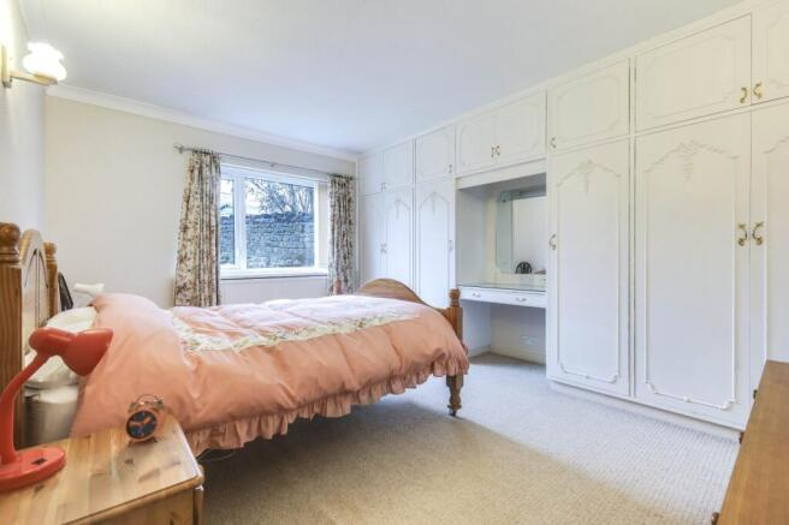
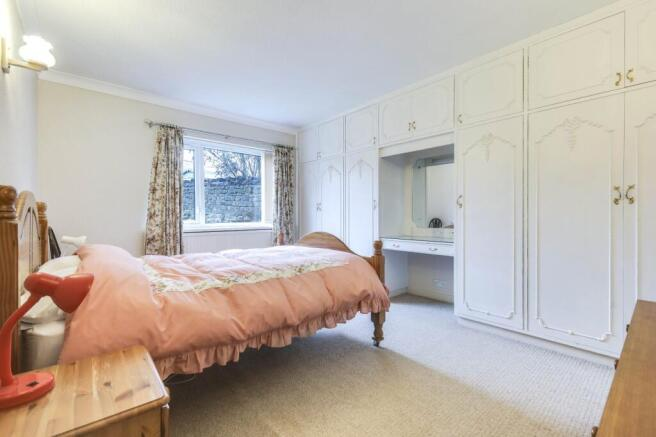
- alarm clock [123,393,167,447]
